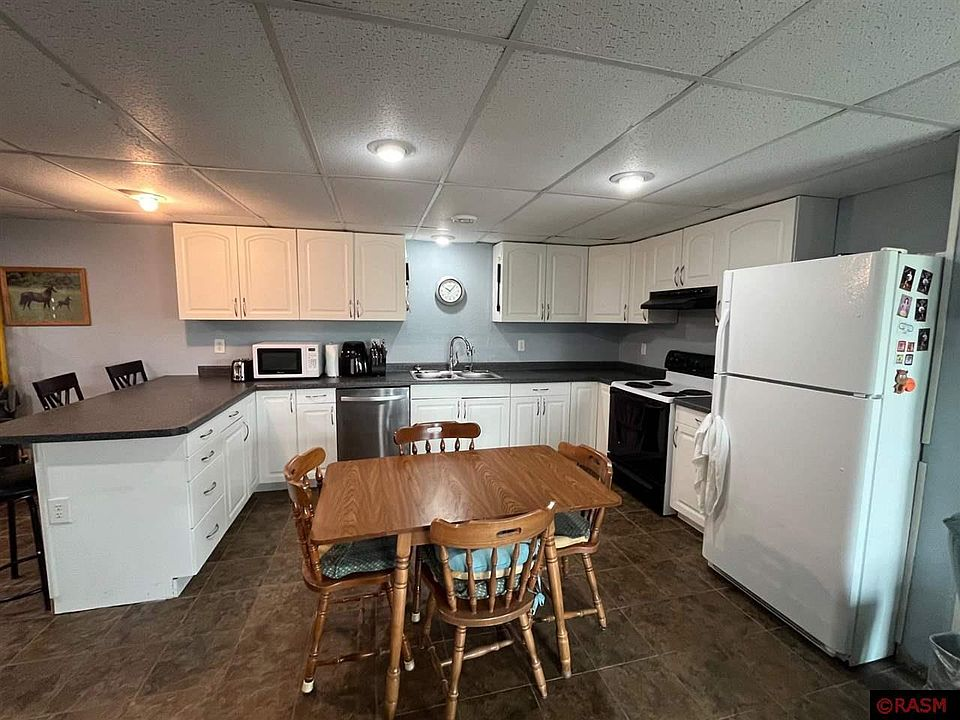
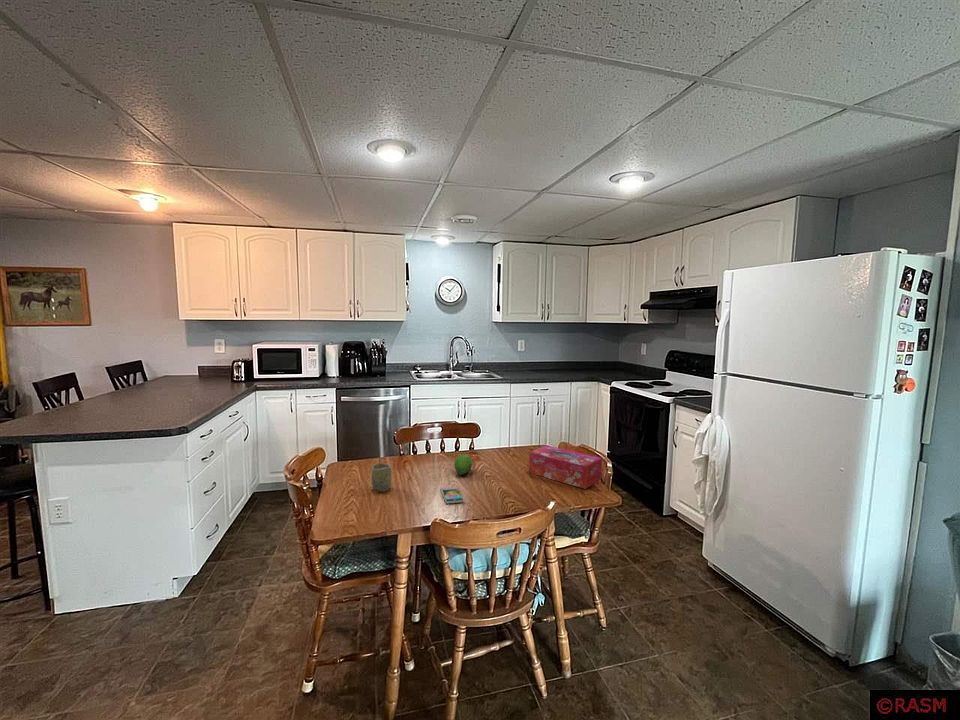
+ tissue box [528,445,603,490]
+ fruit [454,454,473,476]
+ smartphone [439,485,465,504]
+ cup [370,462,393,492]
